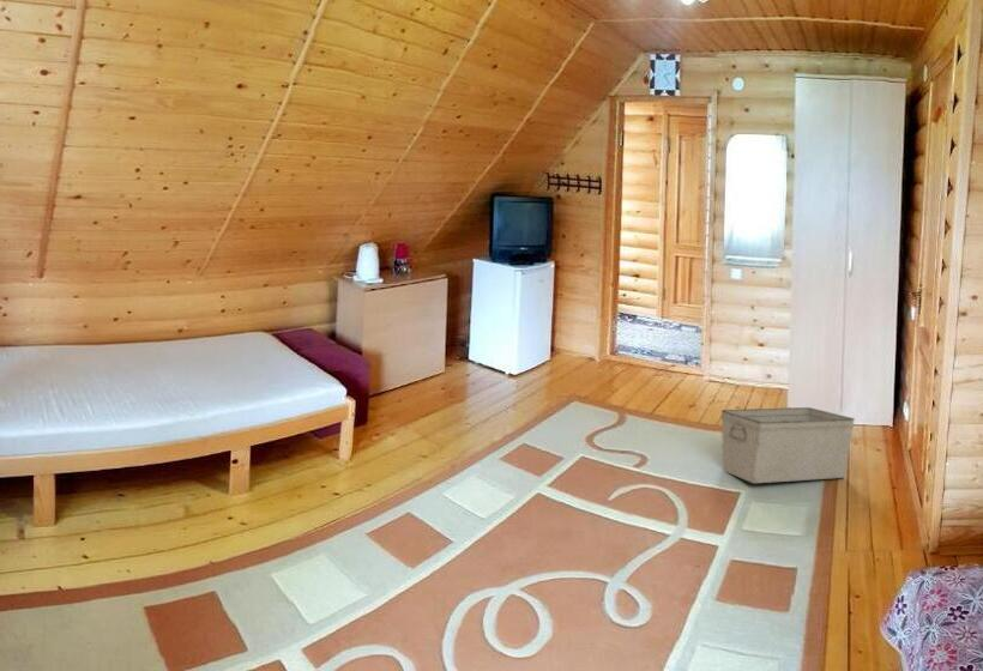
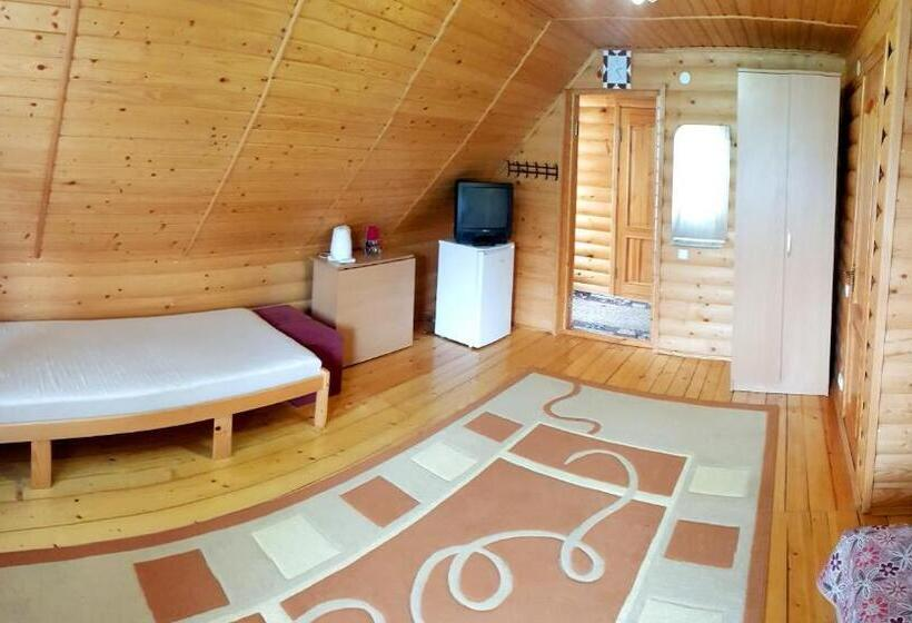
- storage bin [720,406,856,484]
